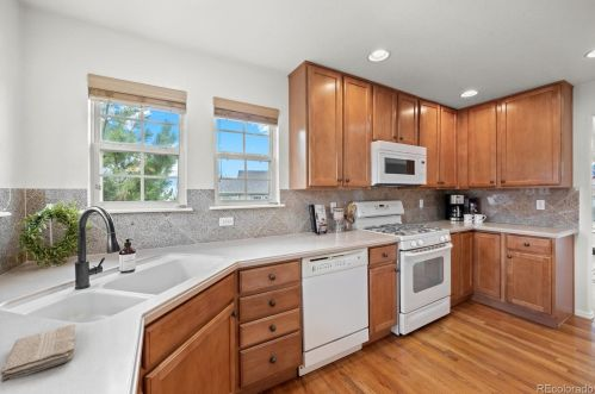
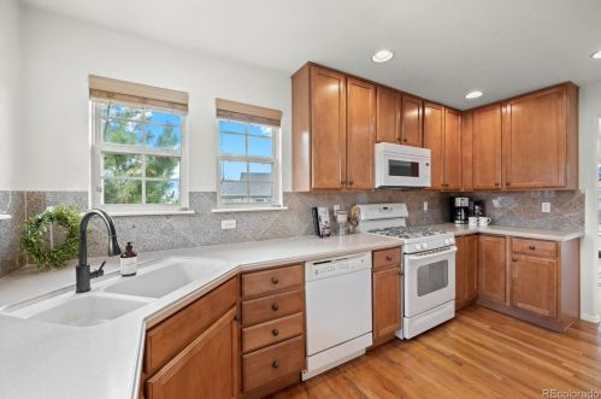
- washcloth [0,324,76,383]
